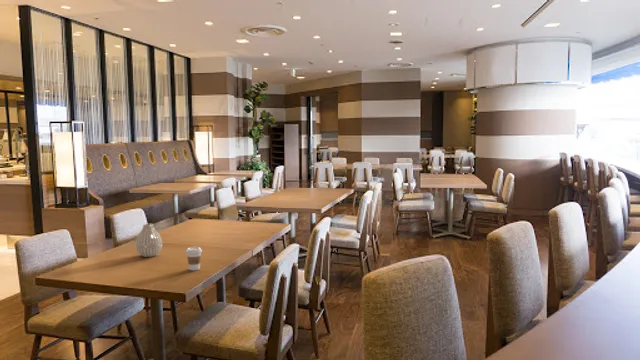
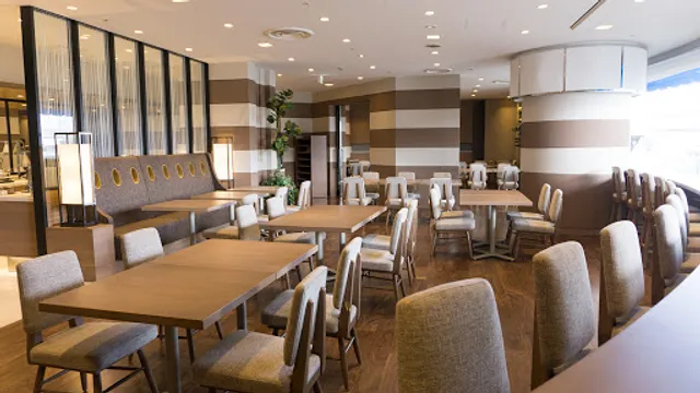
- coffee cup [185,246,203,271]
- vase [134,222,163,258]
